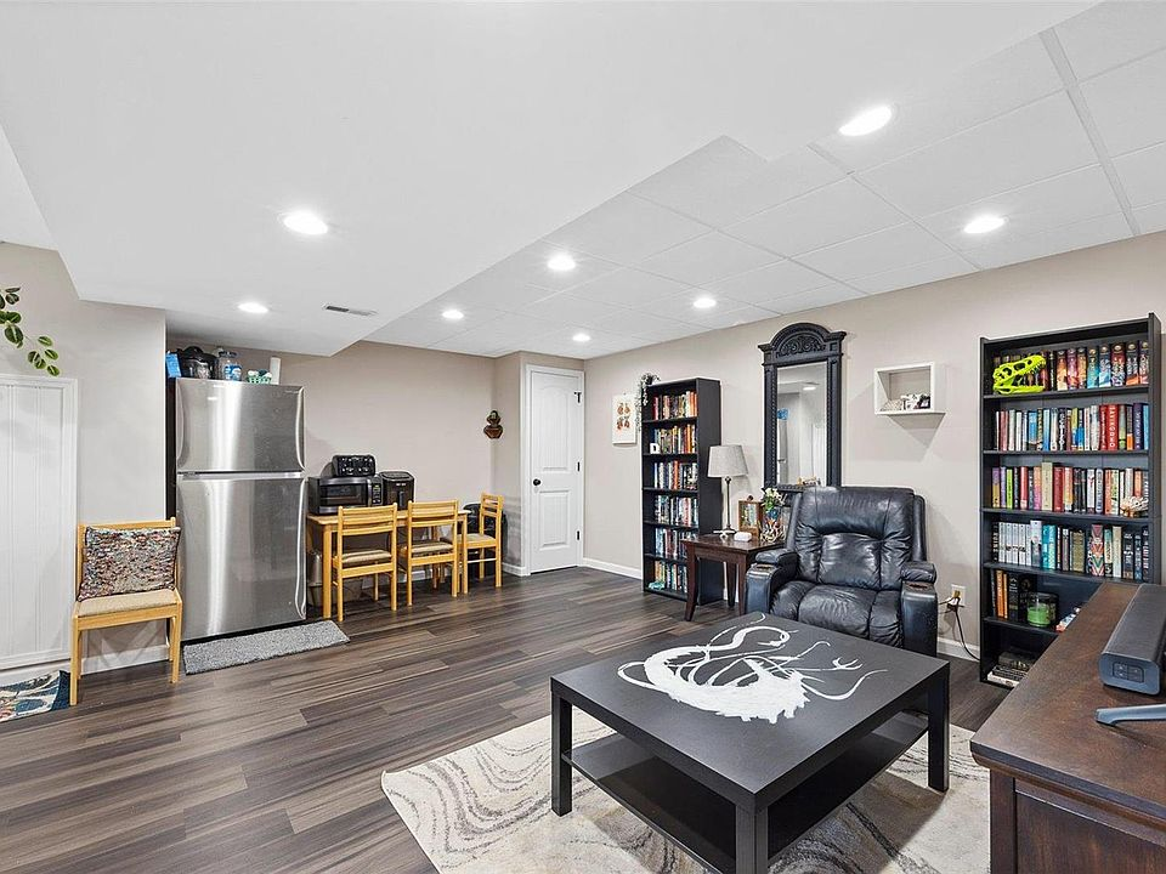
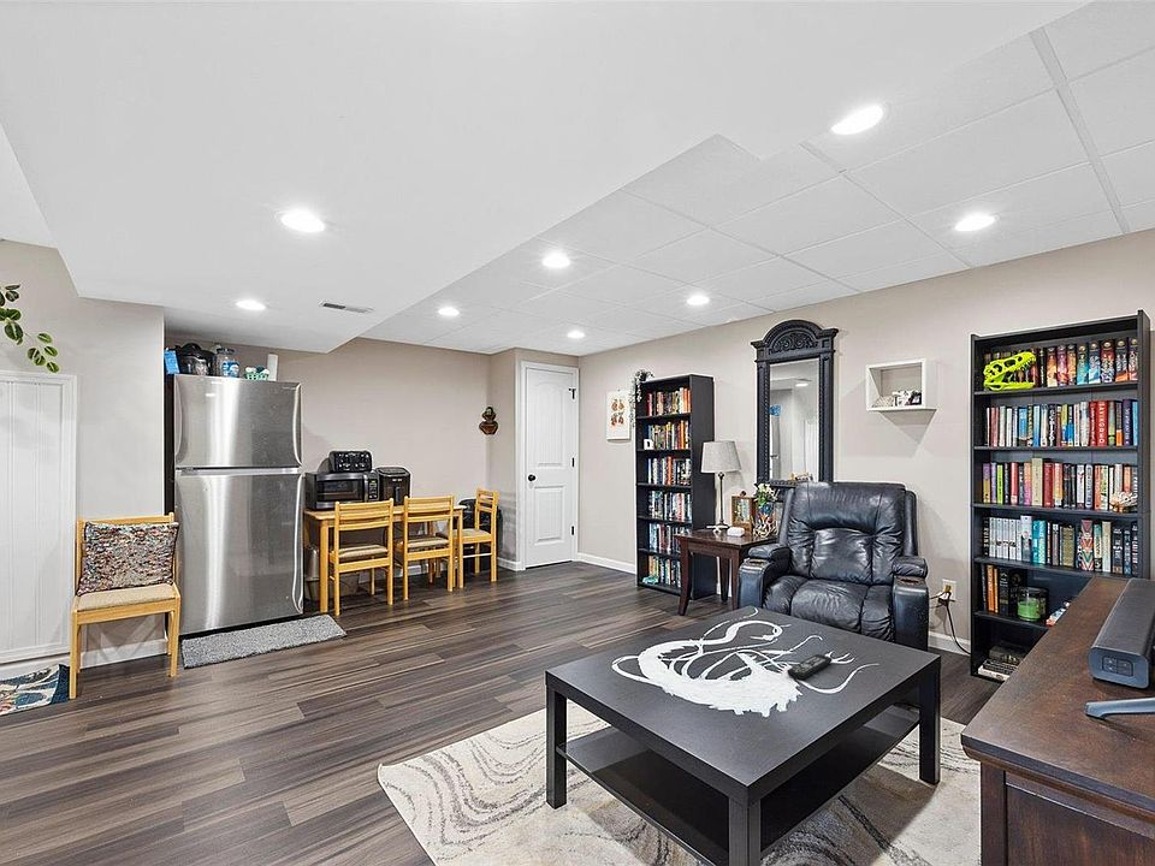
+ remote control [786,653,834,681]
